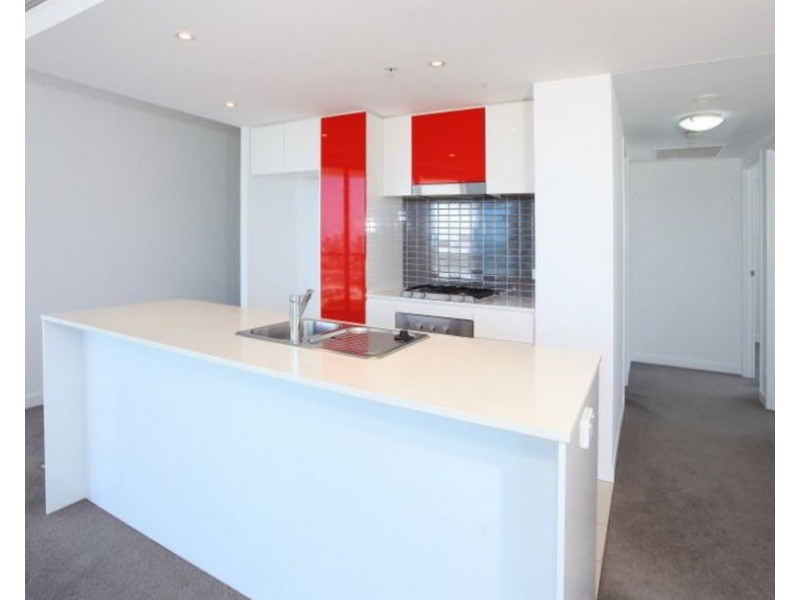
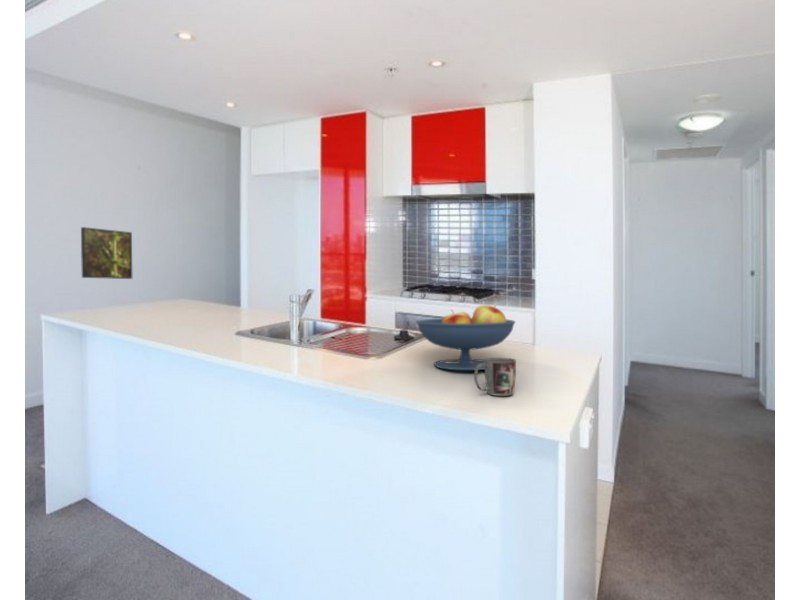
+ mug [473,357,517,397]
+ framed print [80,226,133,280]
+ fruit bowl [416,304,516,371]
